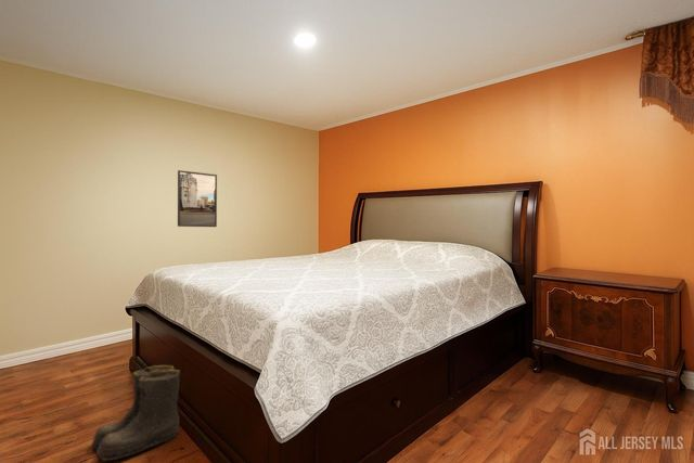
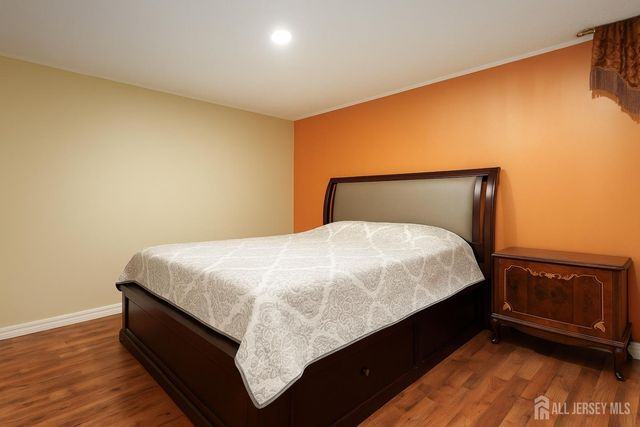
- boots [91,364,181,462]
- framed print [177,169,218,228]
